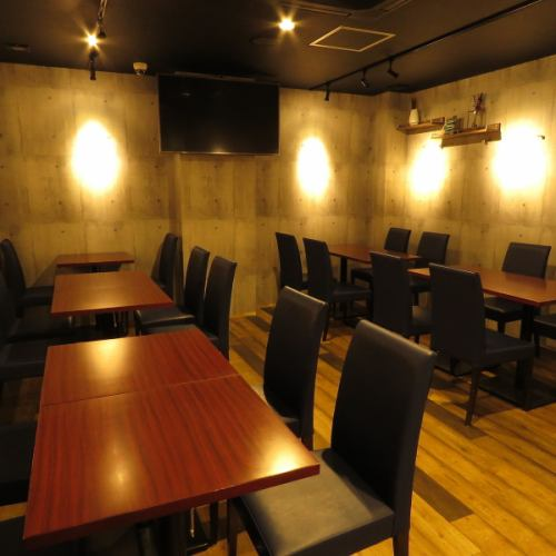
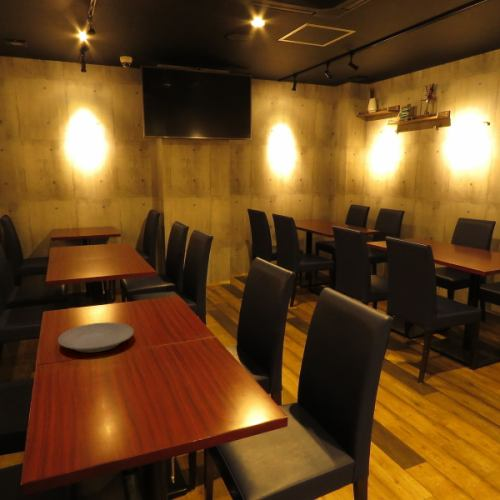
+ plate [57,321,135,354]
